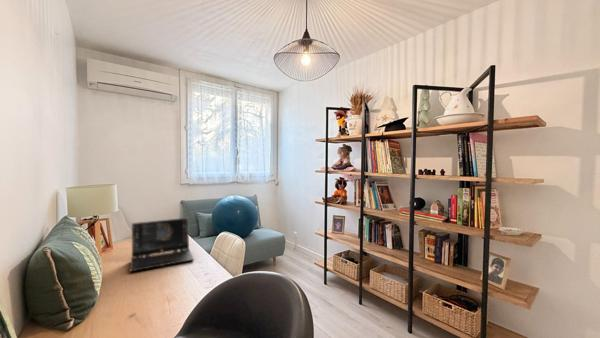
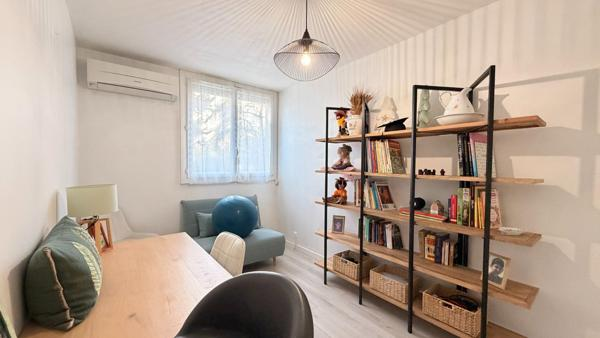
- laptop computer [128,217,195,273]
